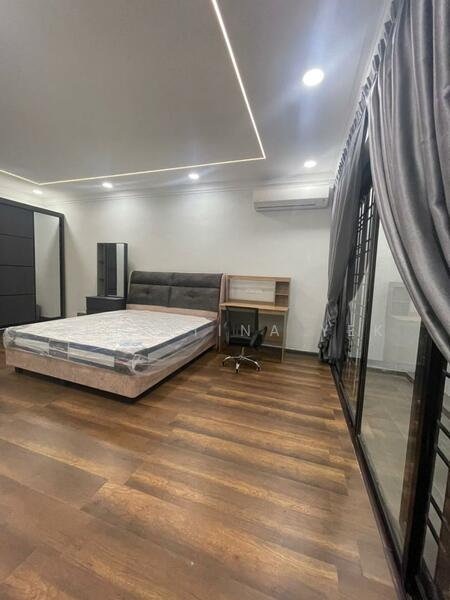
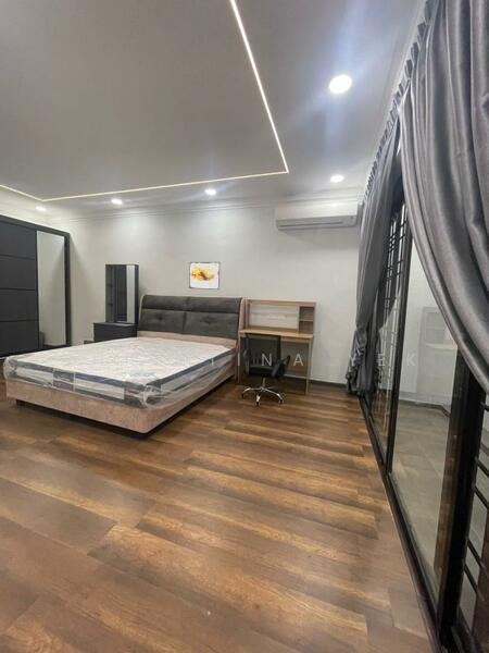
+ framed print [188,261,222,291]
